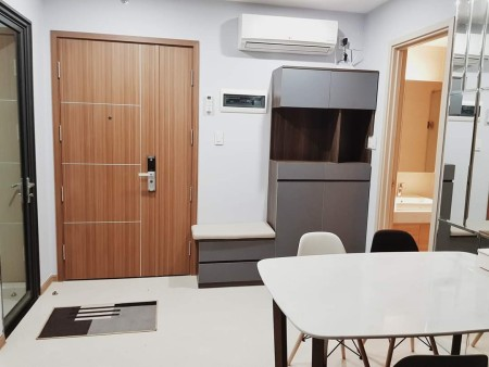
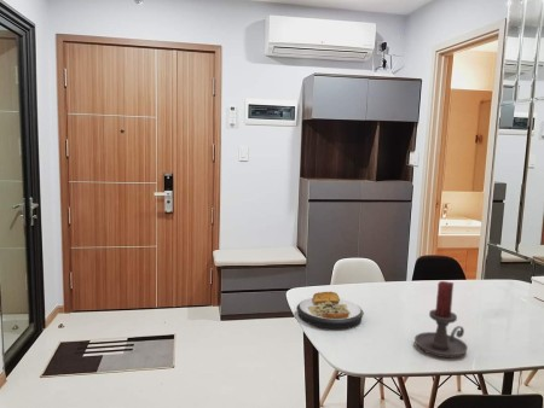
+ plate [295,291,365,330]
+ candle holder [413,280,469,359]
